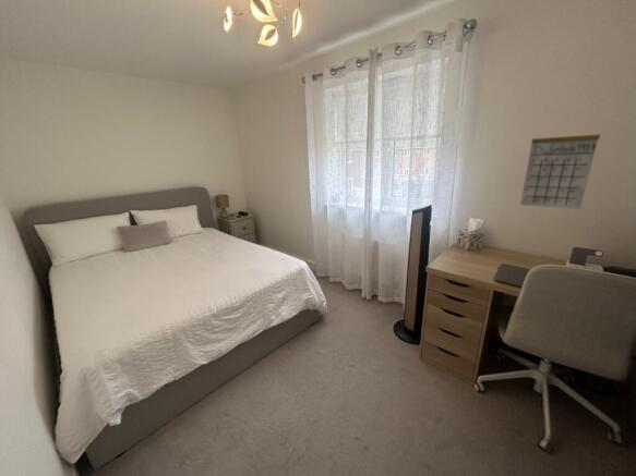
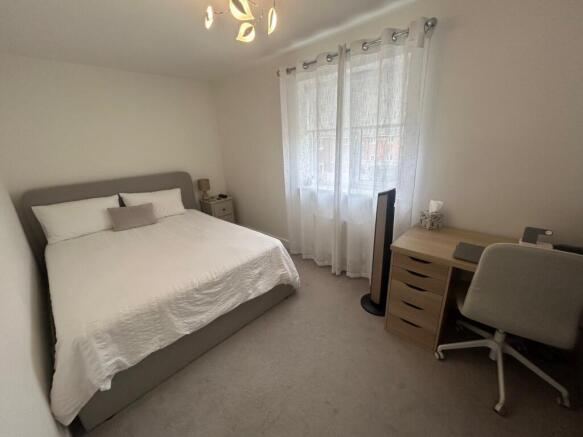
- calendar [519,119,601,210]
